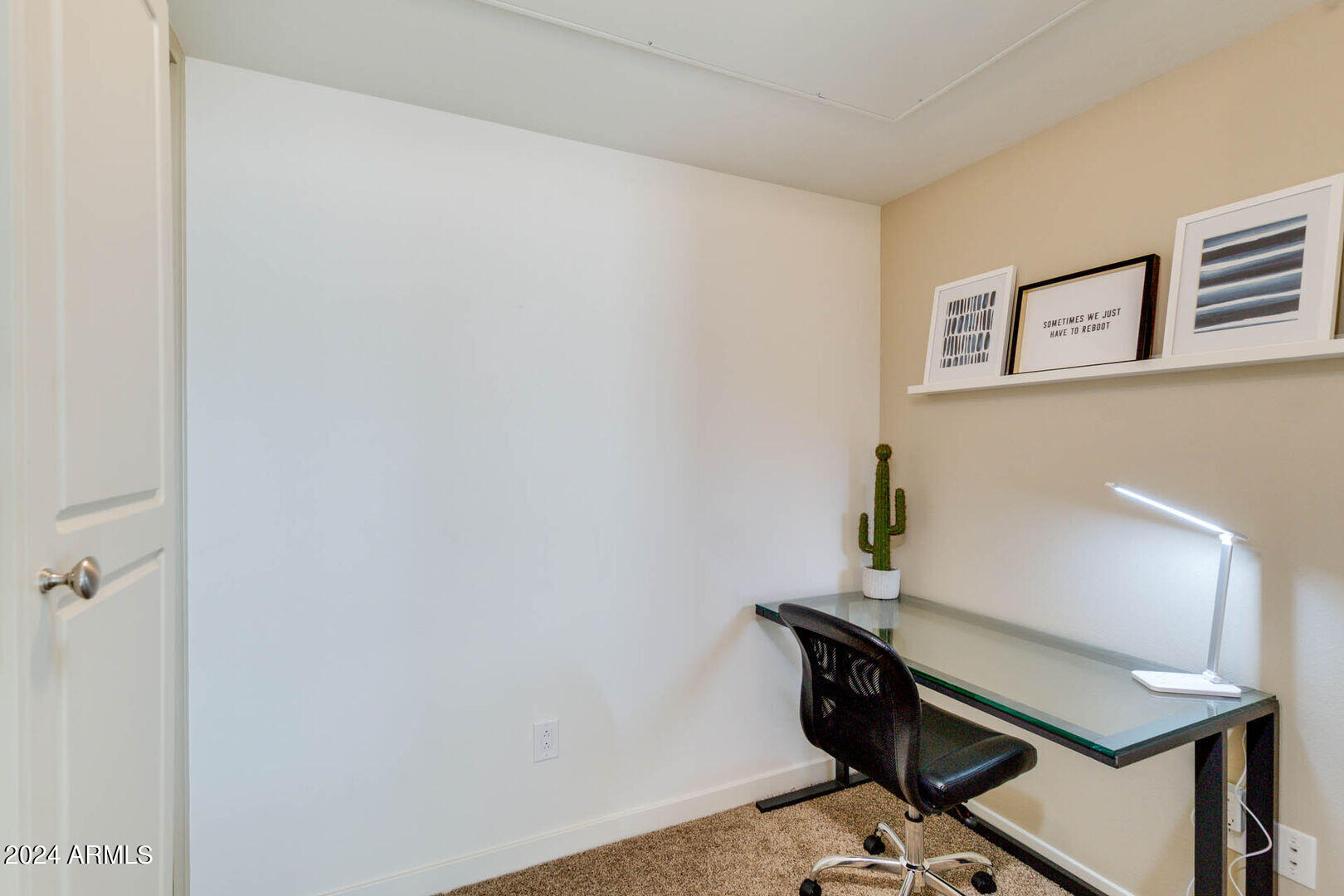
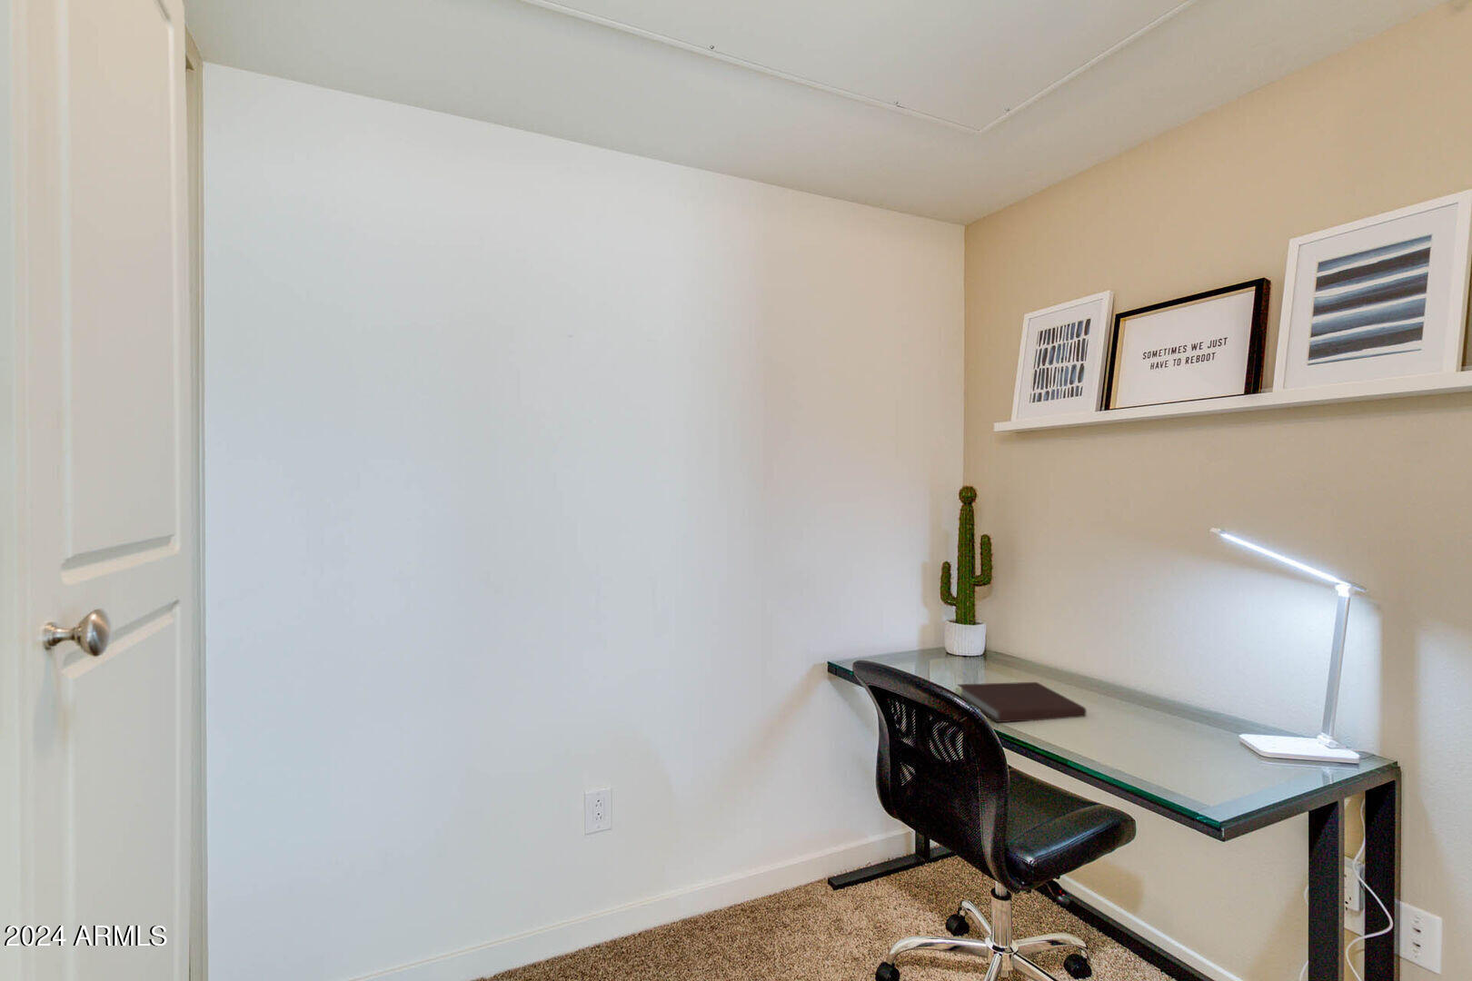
+ notebook [956,681,1088,723]
